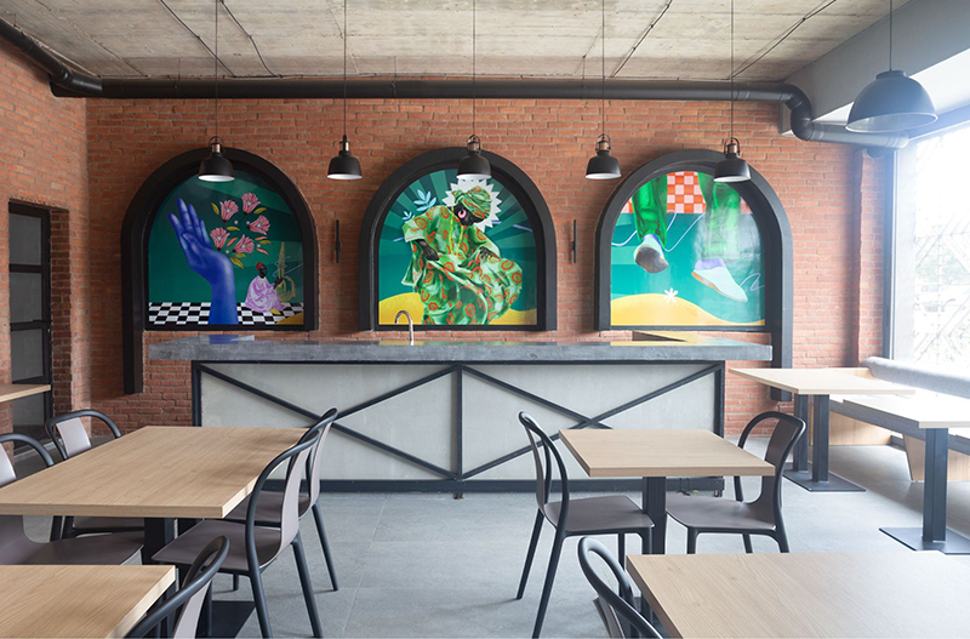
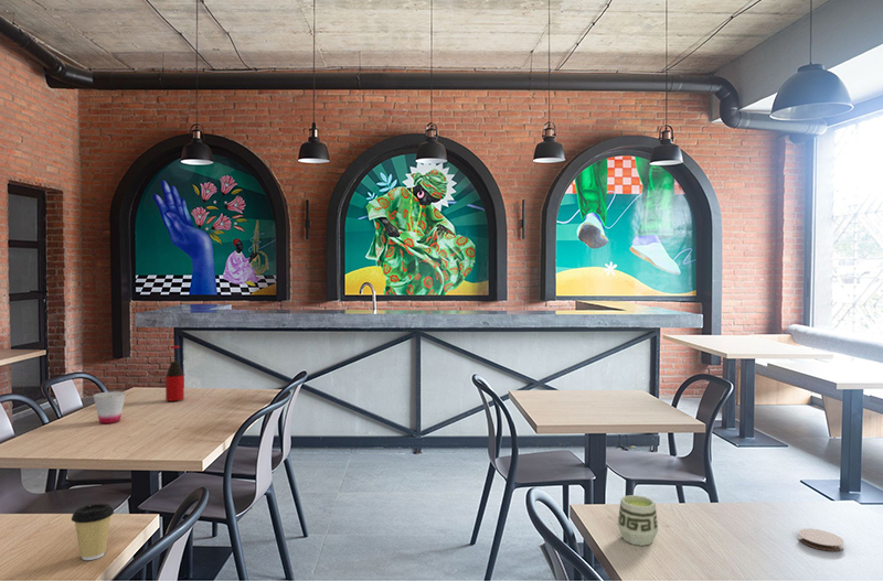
+ coaster [797,528,844,552]
+ cup [93,390,127,424]
+ cup [617,494,659,547]
+ bottle [164,345,185,402]
+ coffee cup [71,503,115,561]
